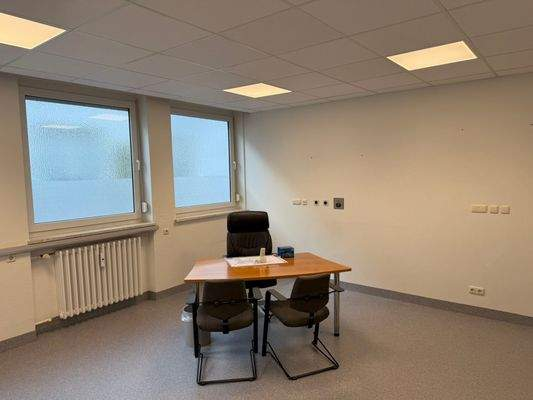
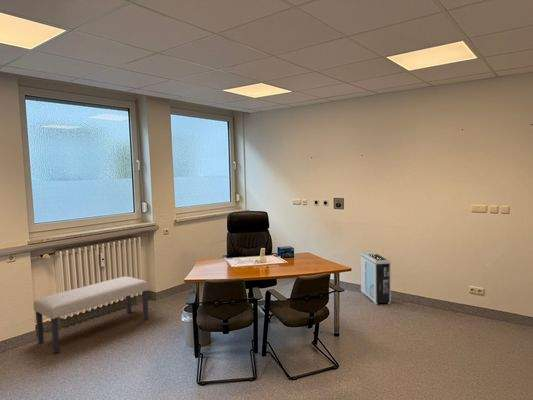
+ bench [33,275,150,354]
+ air purifier [360,251,392,306]
